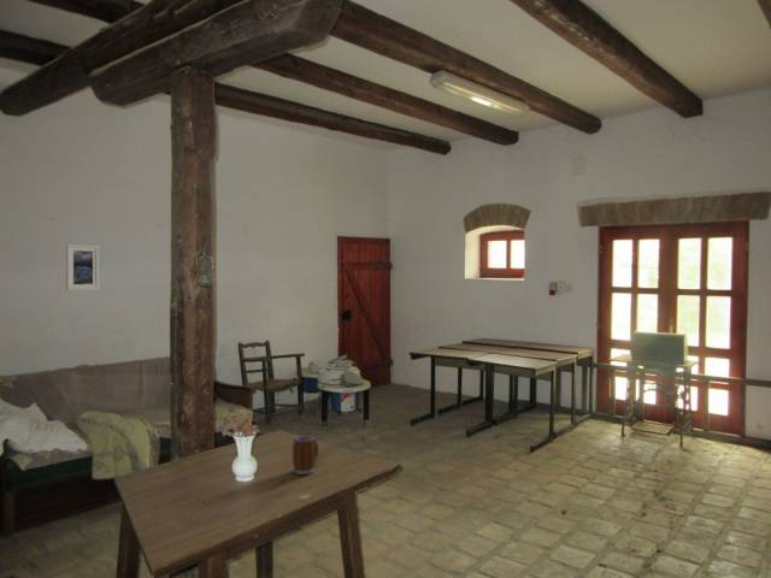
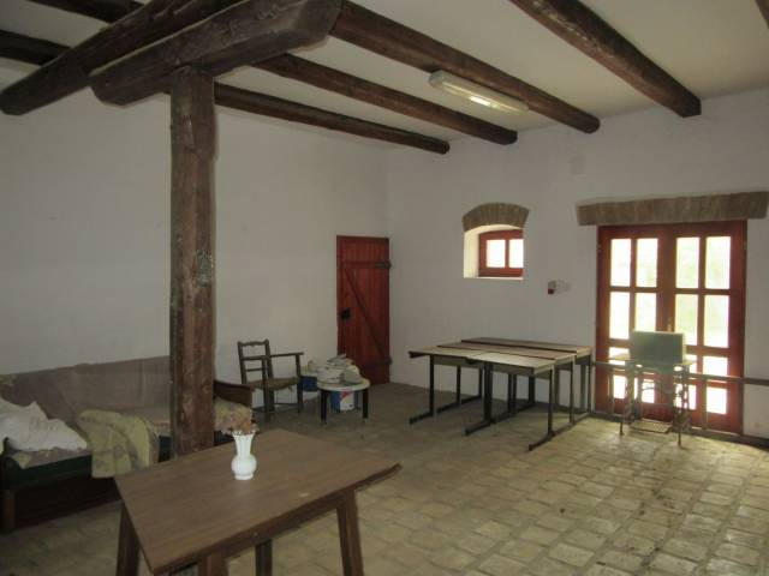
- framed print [65,243,100,291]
- mug [292,435,319,476]
